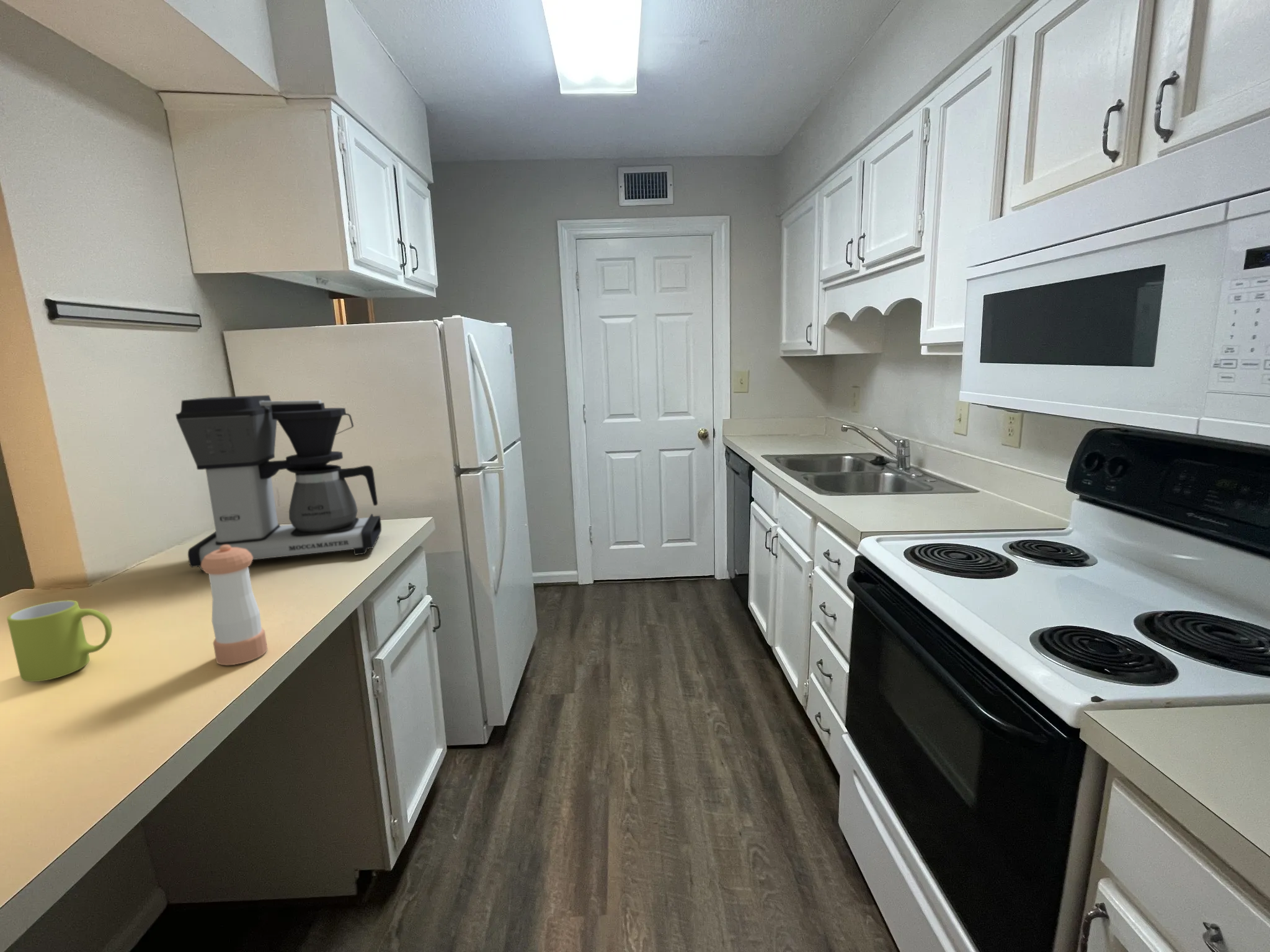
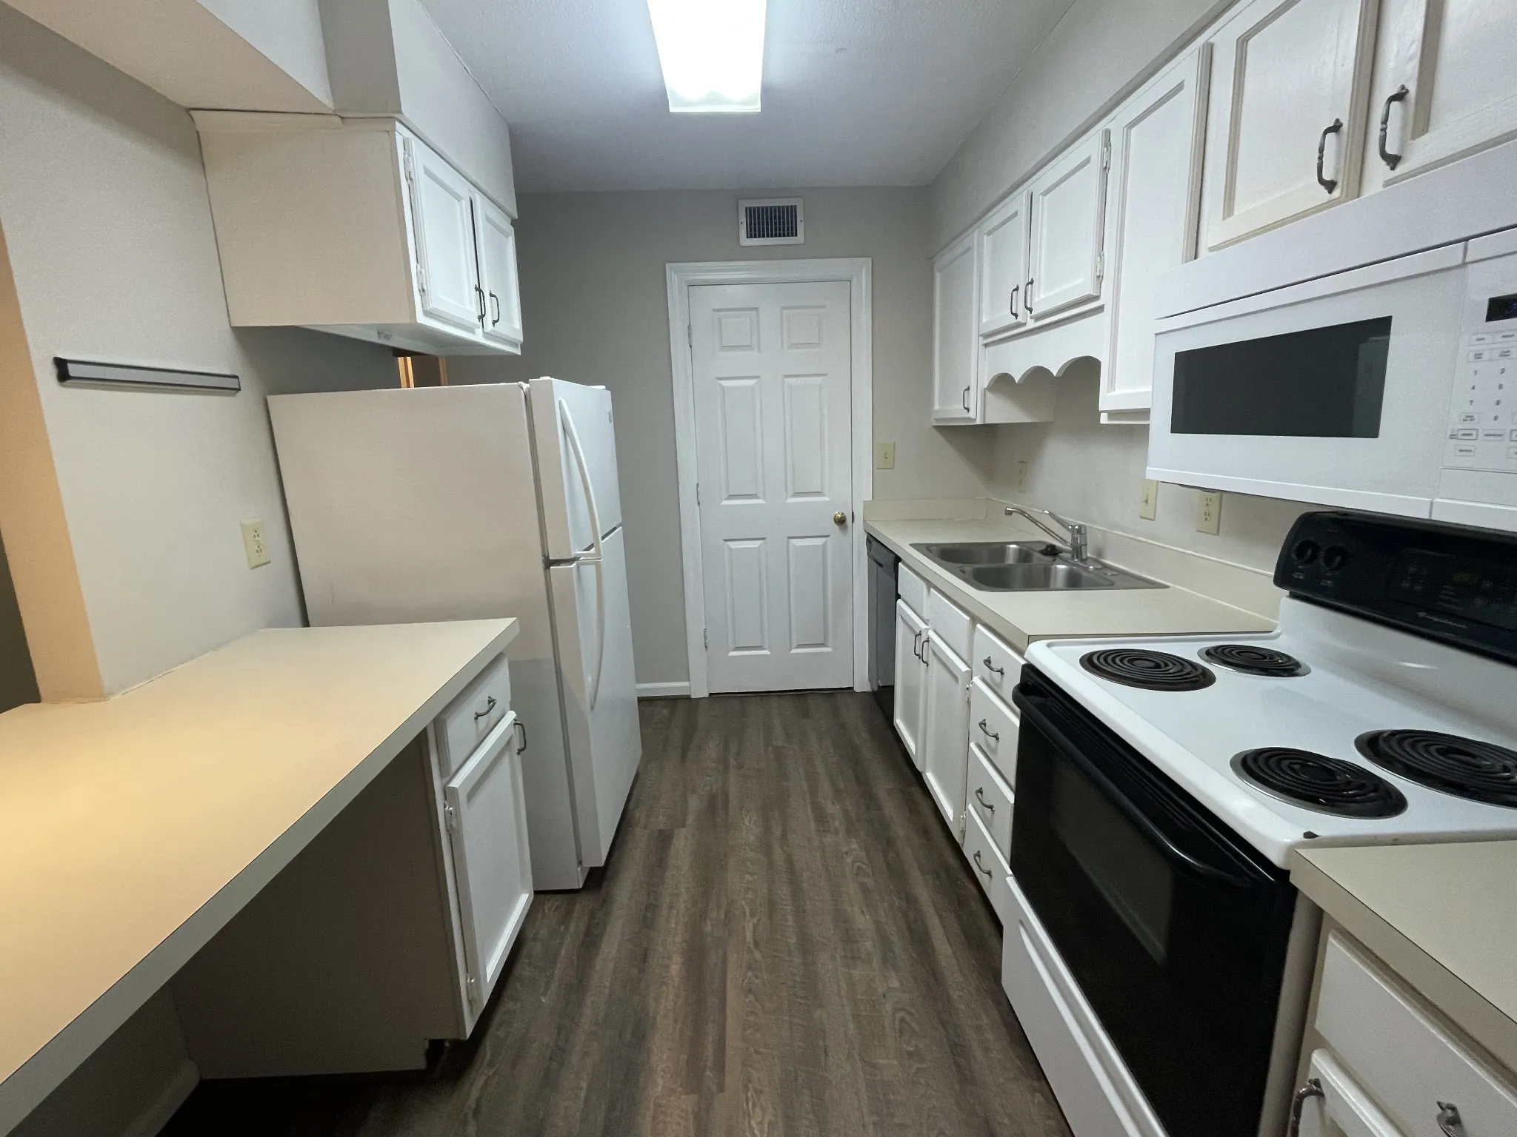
- mug [6,599,113,682]
- coffee maker [175,395,382,571]
- pepper shaker [201,545,268,666]
